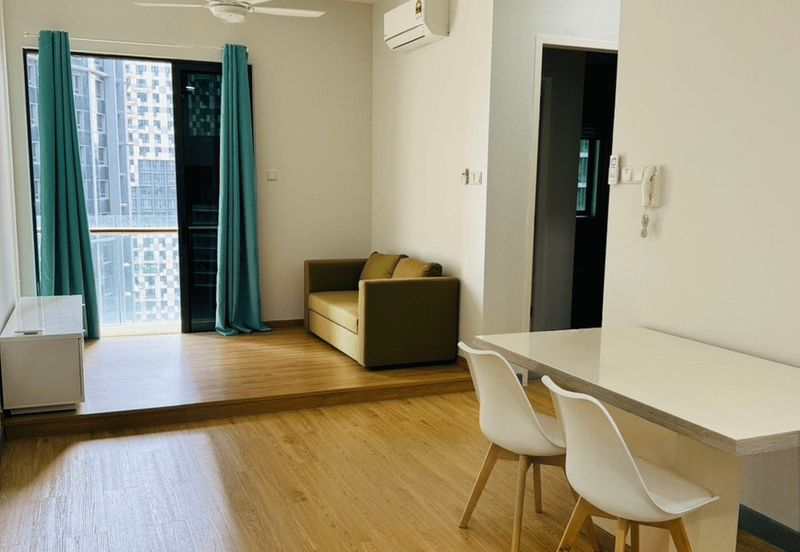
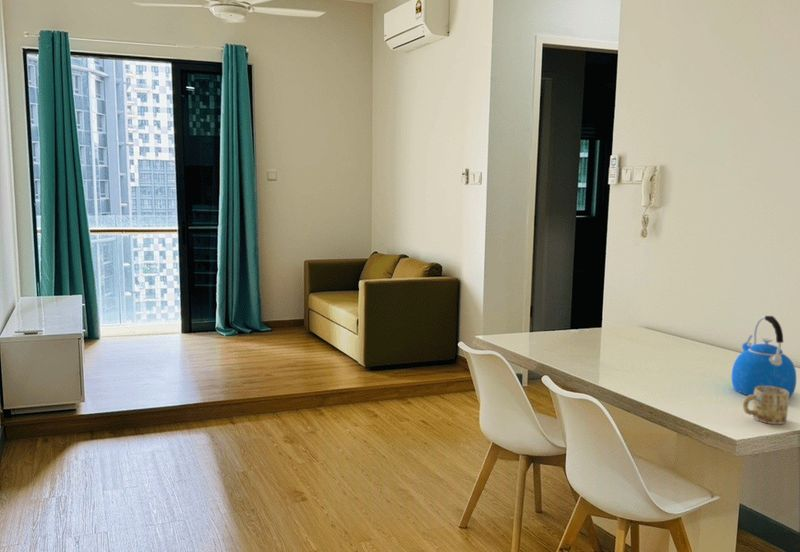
+ mug [742,386,790,425]
+ kettle [731,315,797,399]
